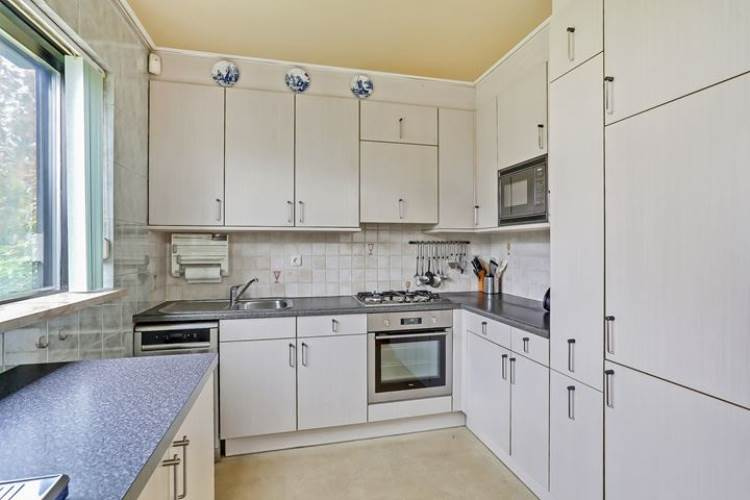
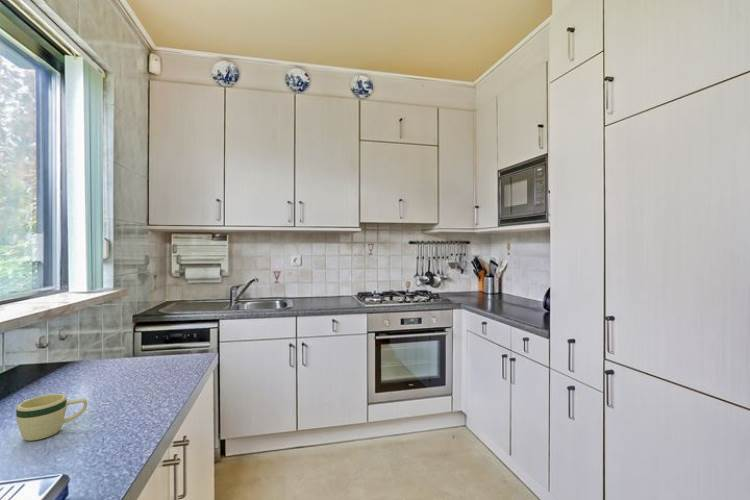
+ mug [15,393,88,442]
